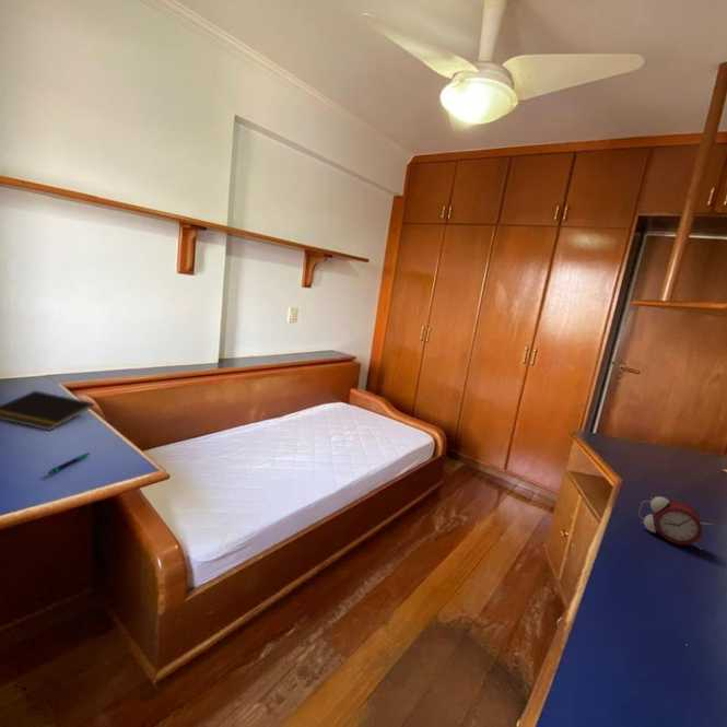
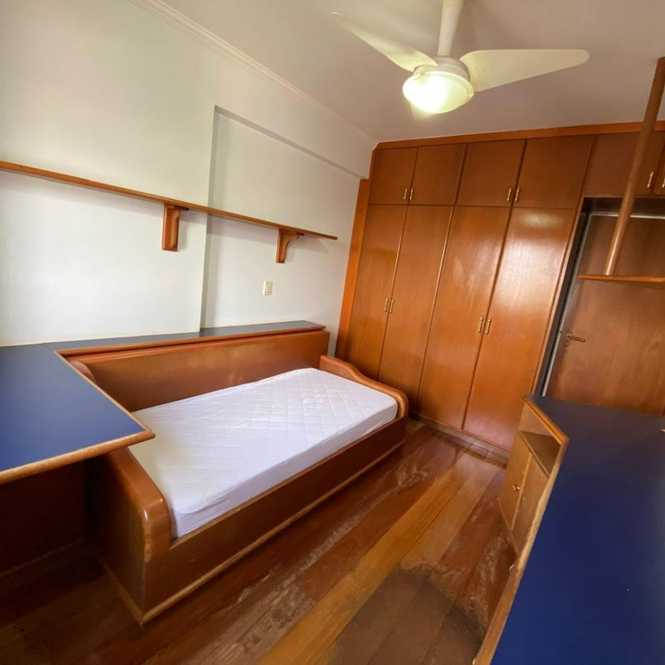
- alarm clock [637,495,714,551]
- pen [47,452,91,476]
- notepad [0,389,95,432]
